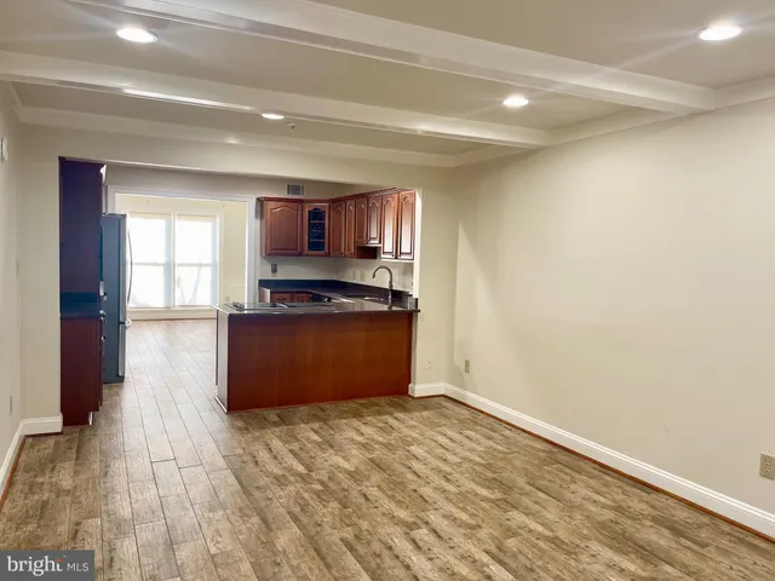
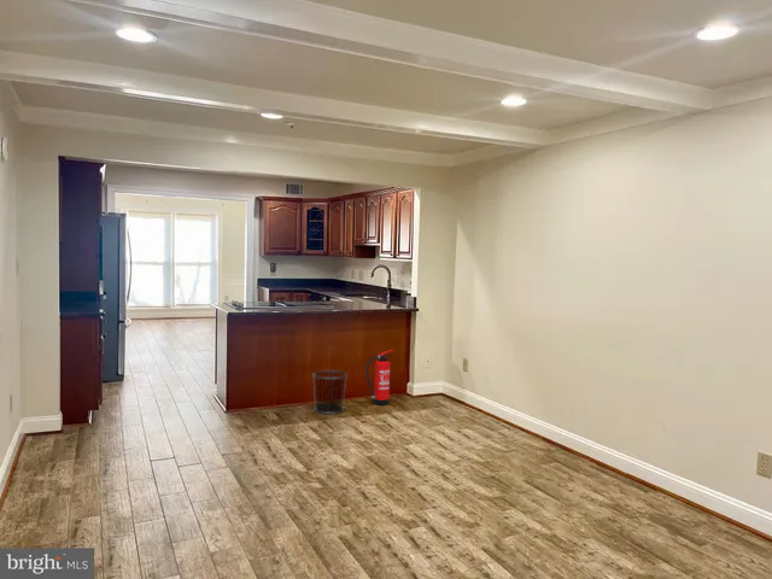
+ fire extinguisher [365,349,393,407]
+ waste bin [311,369,349,415]
